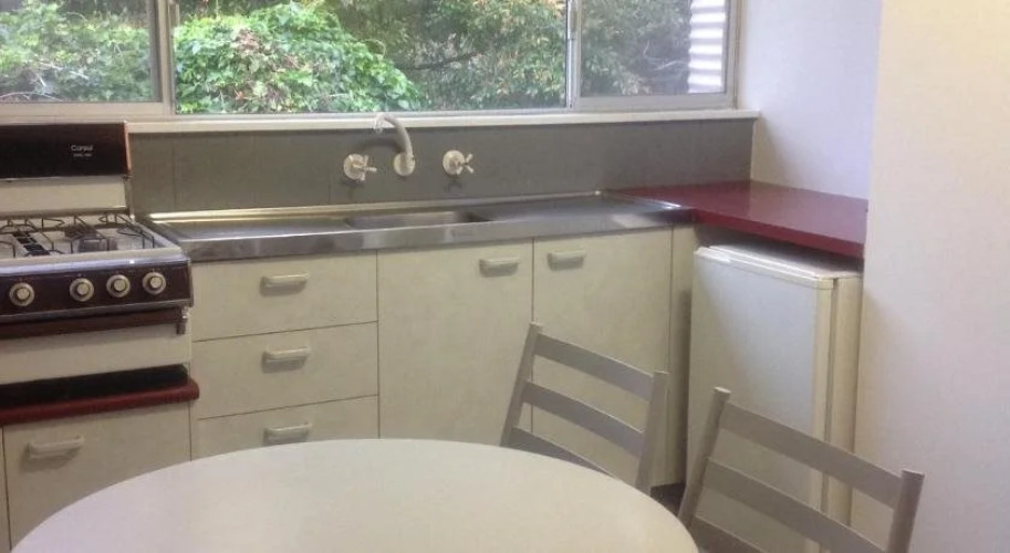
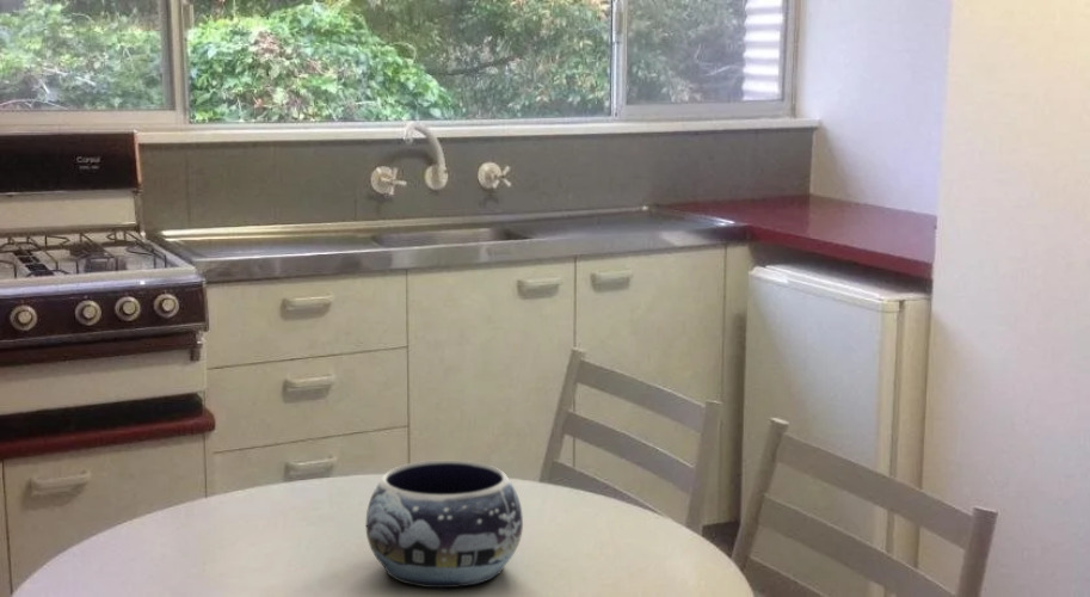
+ decorative bowl [365,460,524,589]
